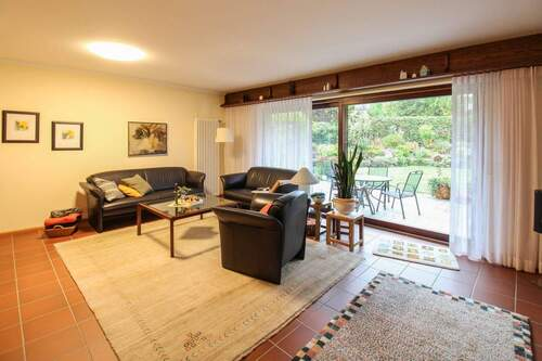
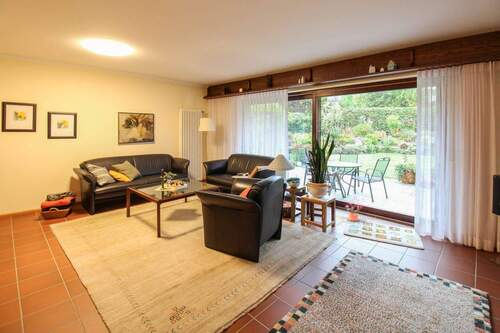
+ potted plant [344,197,364,222]
